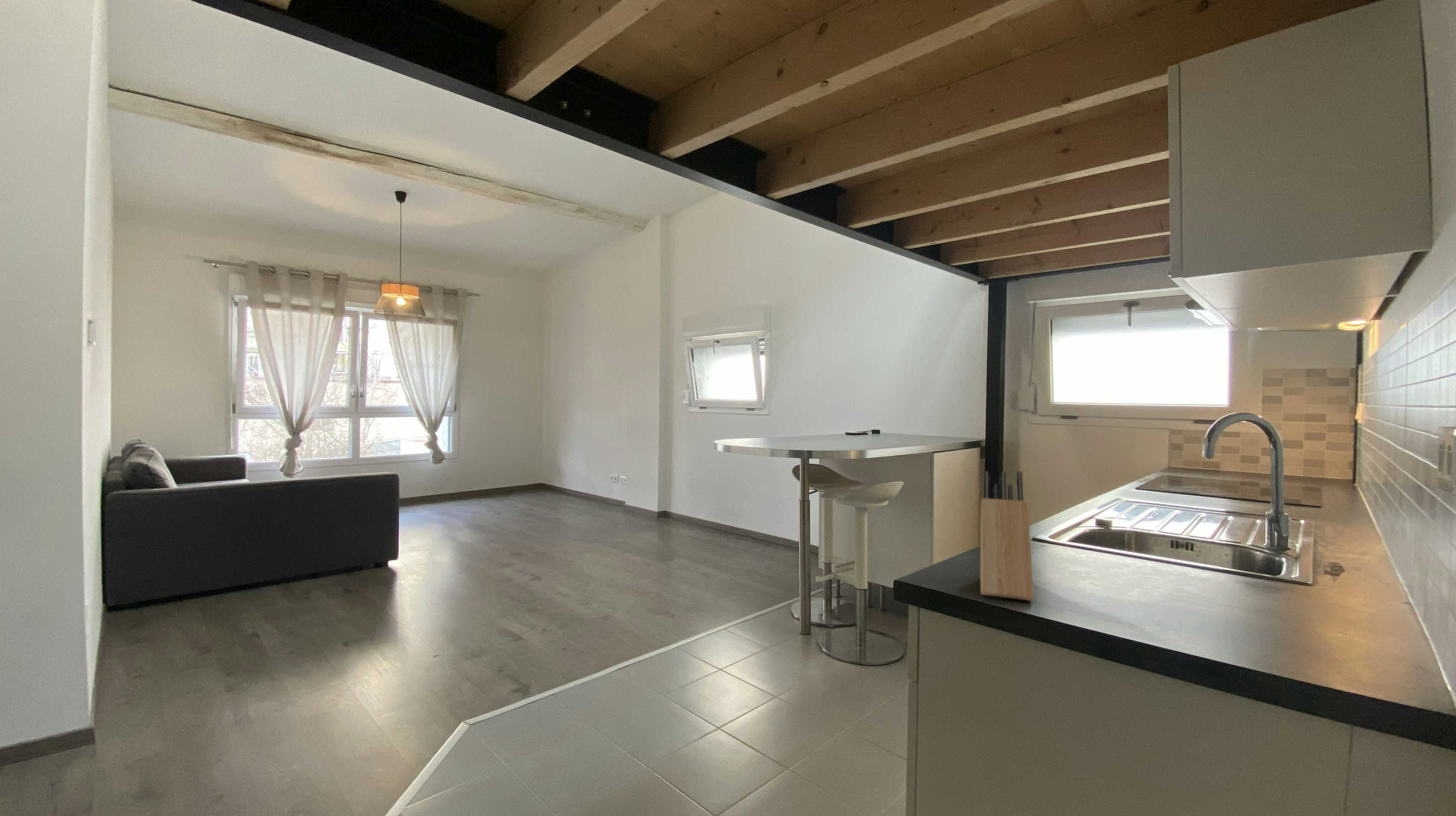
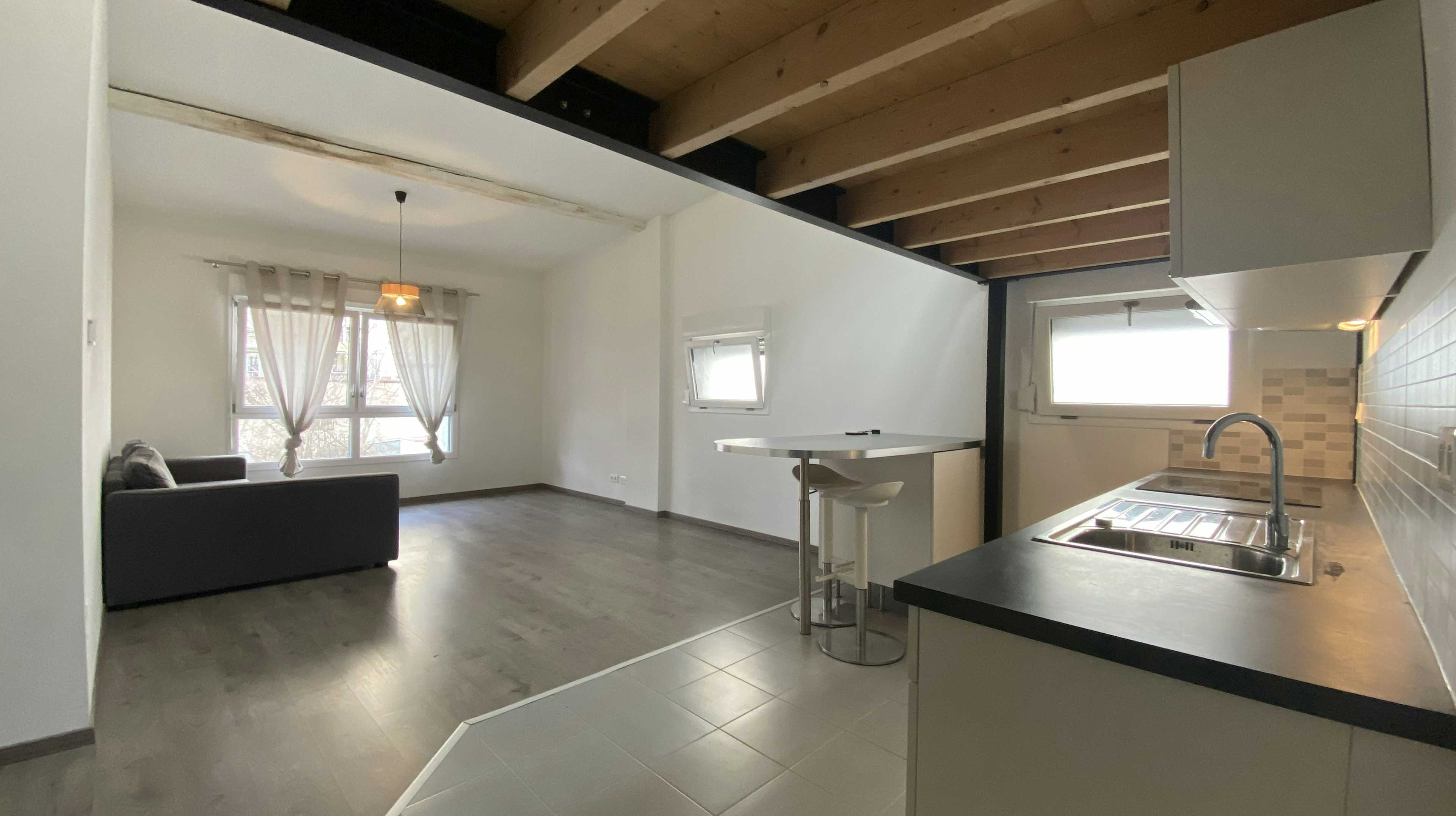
- knife block [980,471,1034,601]
